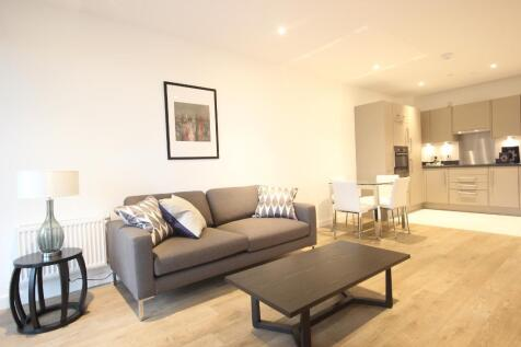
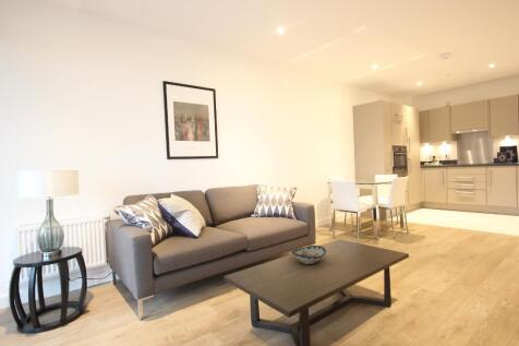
+ decorative bowl [290,244,327,265]
